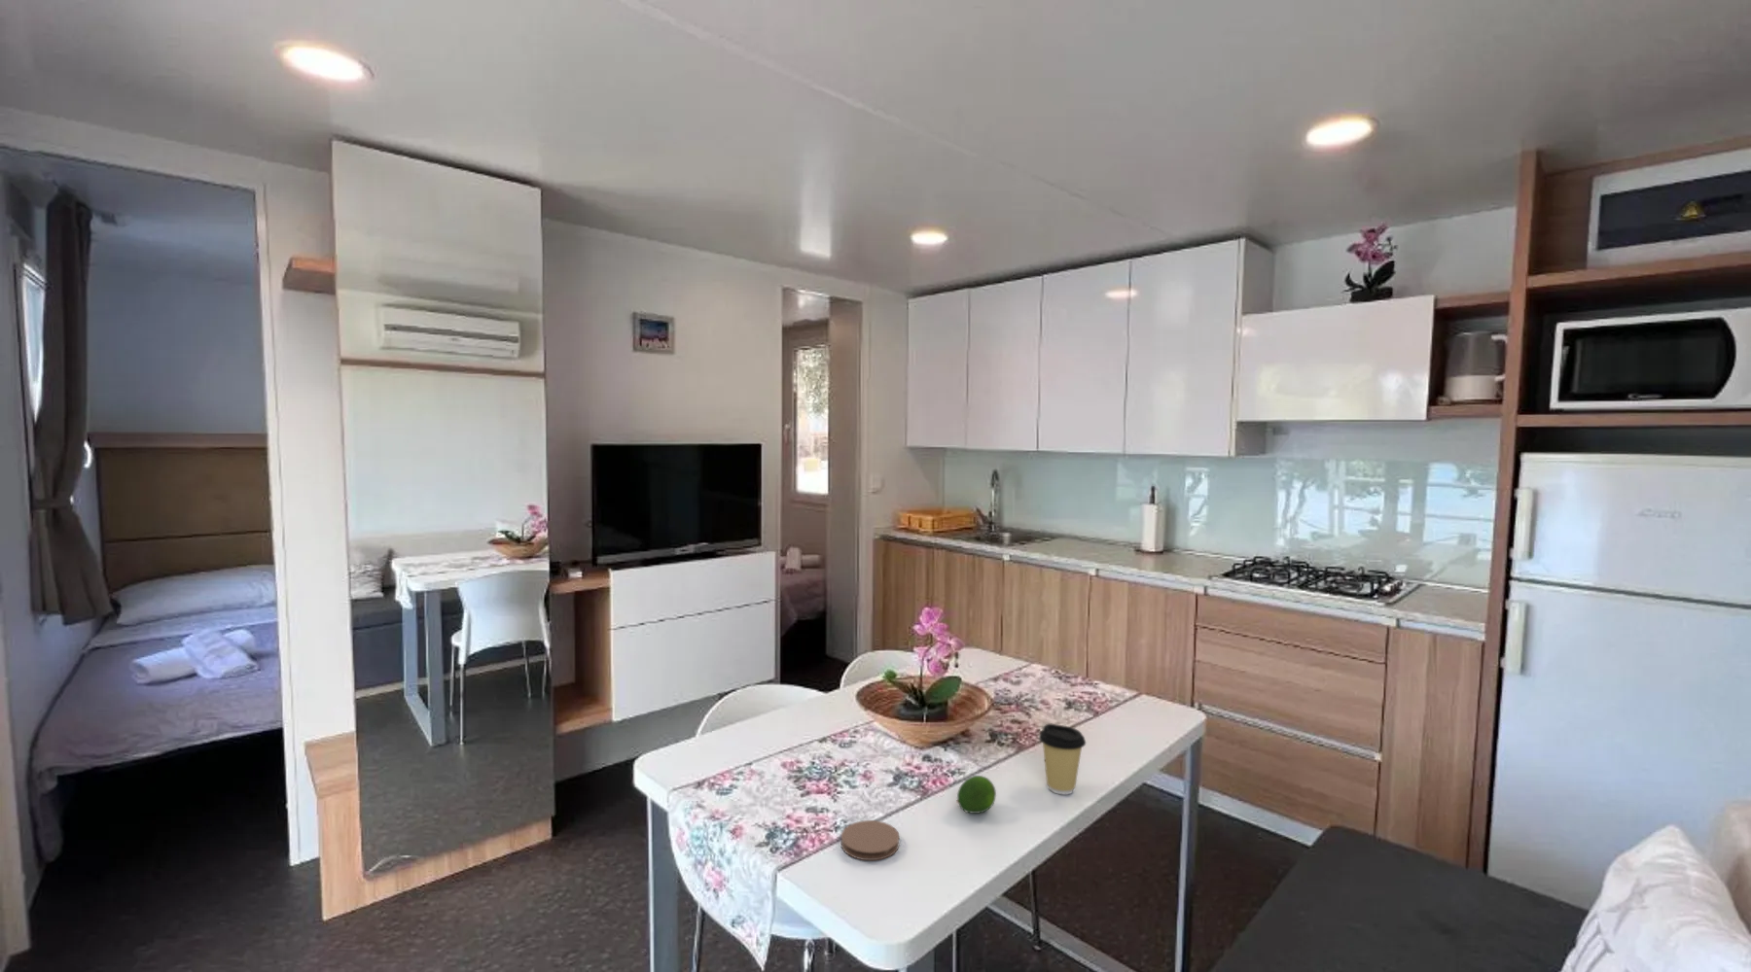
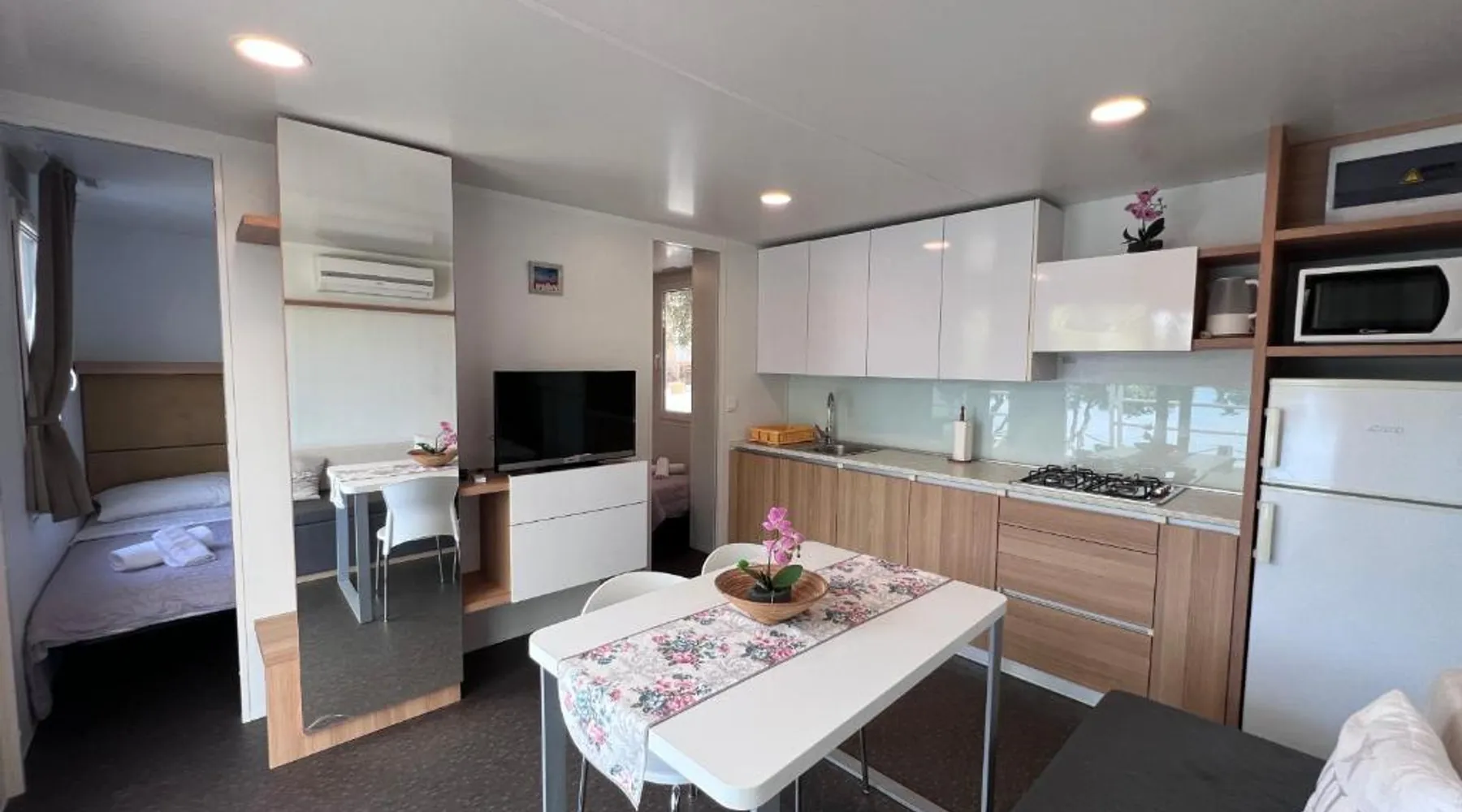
- coffee cup [1038,722,1086,795]
- fruit [956,774,998,814]
- coaster [841,820,901,861]
